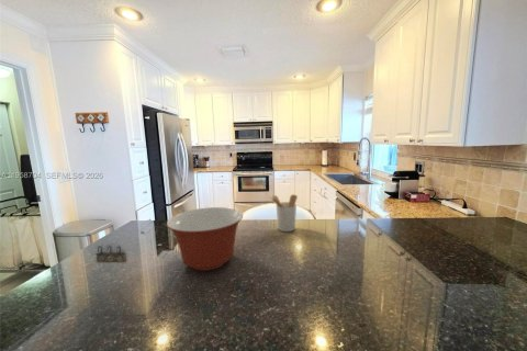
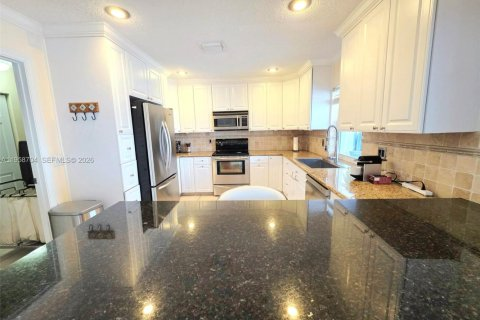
- utensil holder [268,193,299,233]
- mixing bowl [166,206,244,272]
